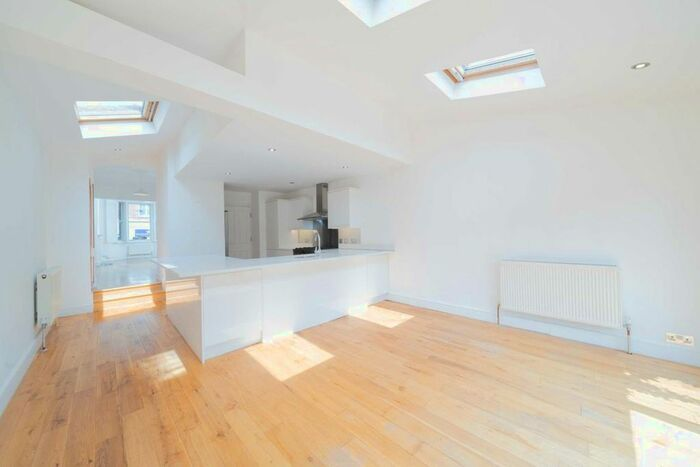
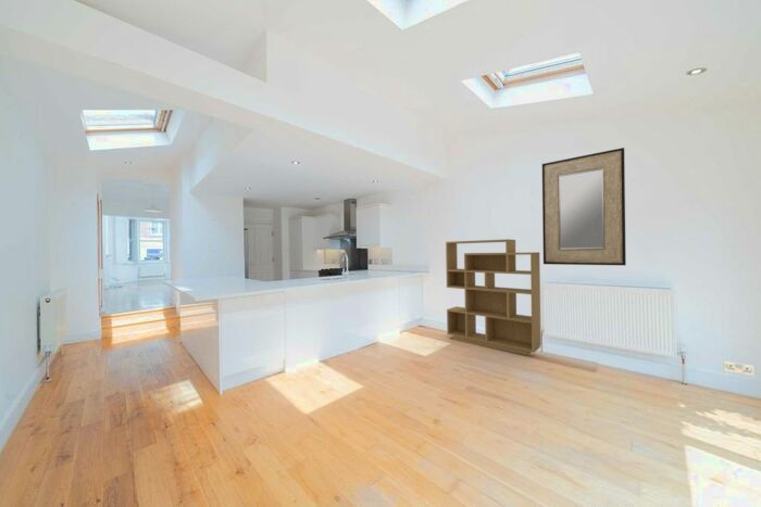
+ shelving unit [445,238,541,356]
+ home mirror [541,147,627,266]
